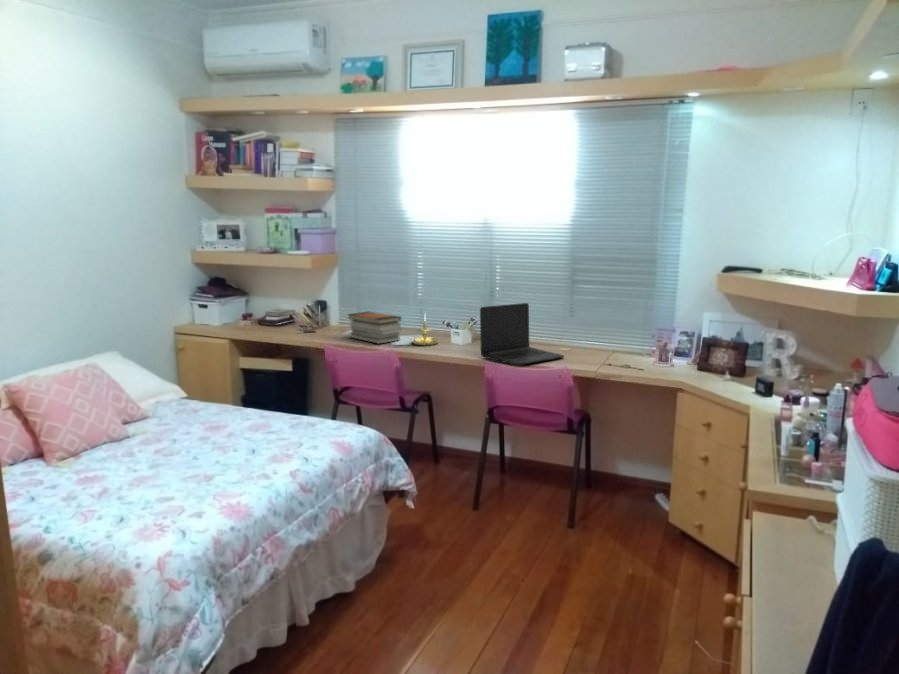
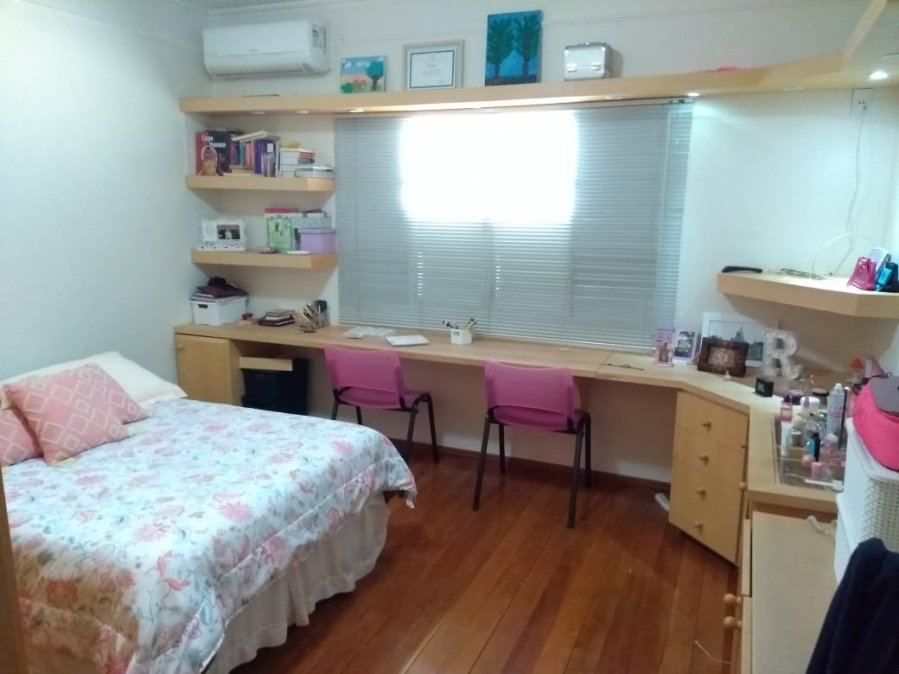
- candle holder [411,312,439,346]
- laptop [479,302,565,367]
- book stack [346,311,402,345]
